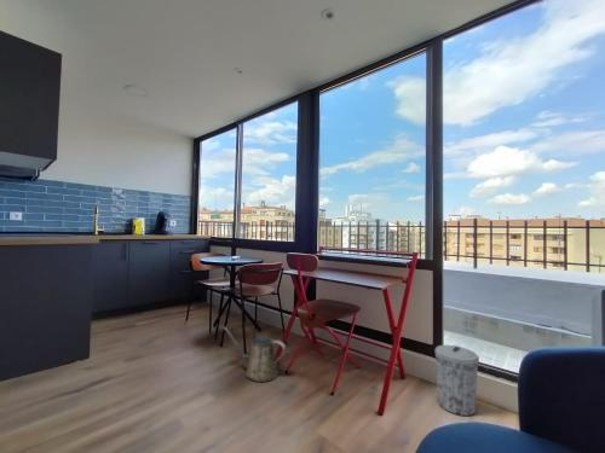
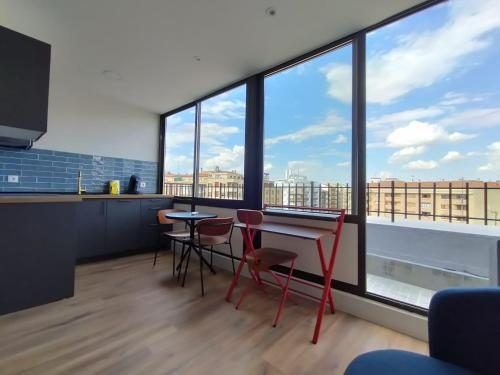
- watering can [223,326,287,383]
- trash can [434,344,480,417]
